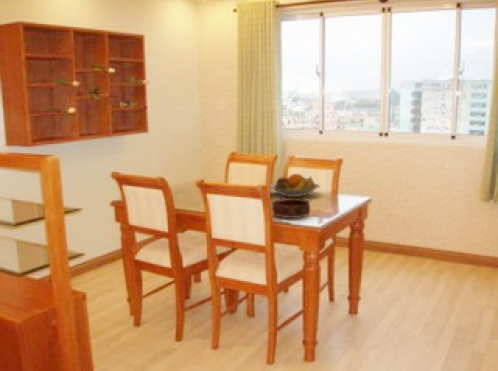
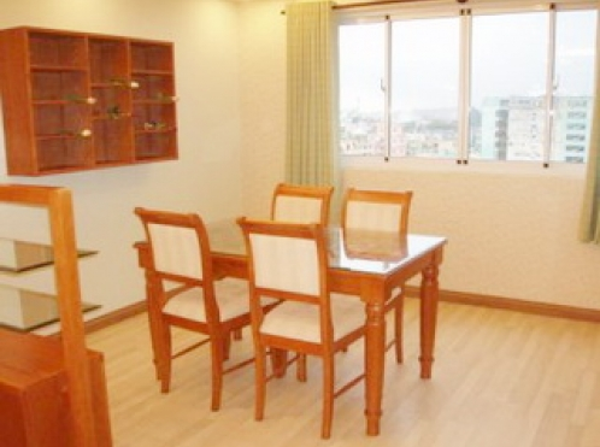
- bowl [271,197,311,219]
- fruit bowl [268,173,321,198]
